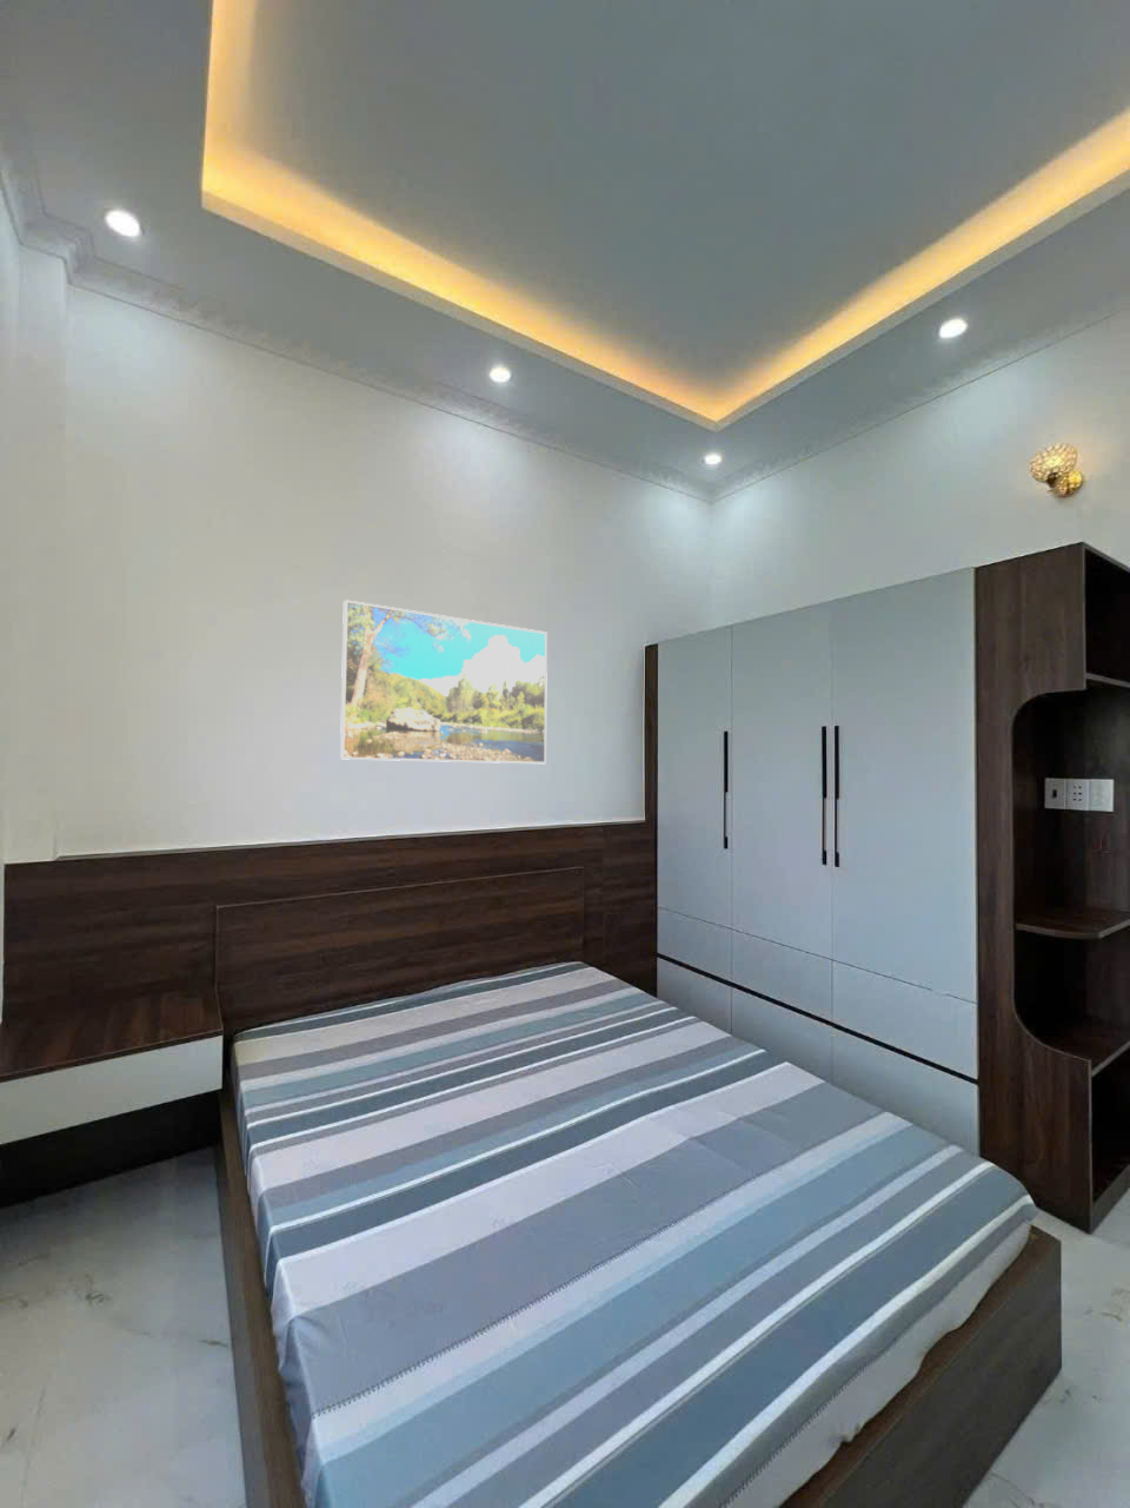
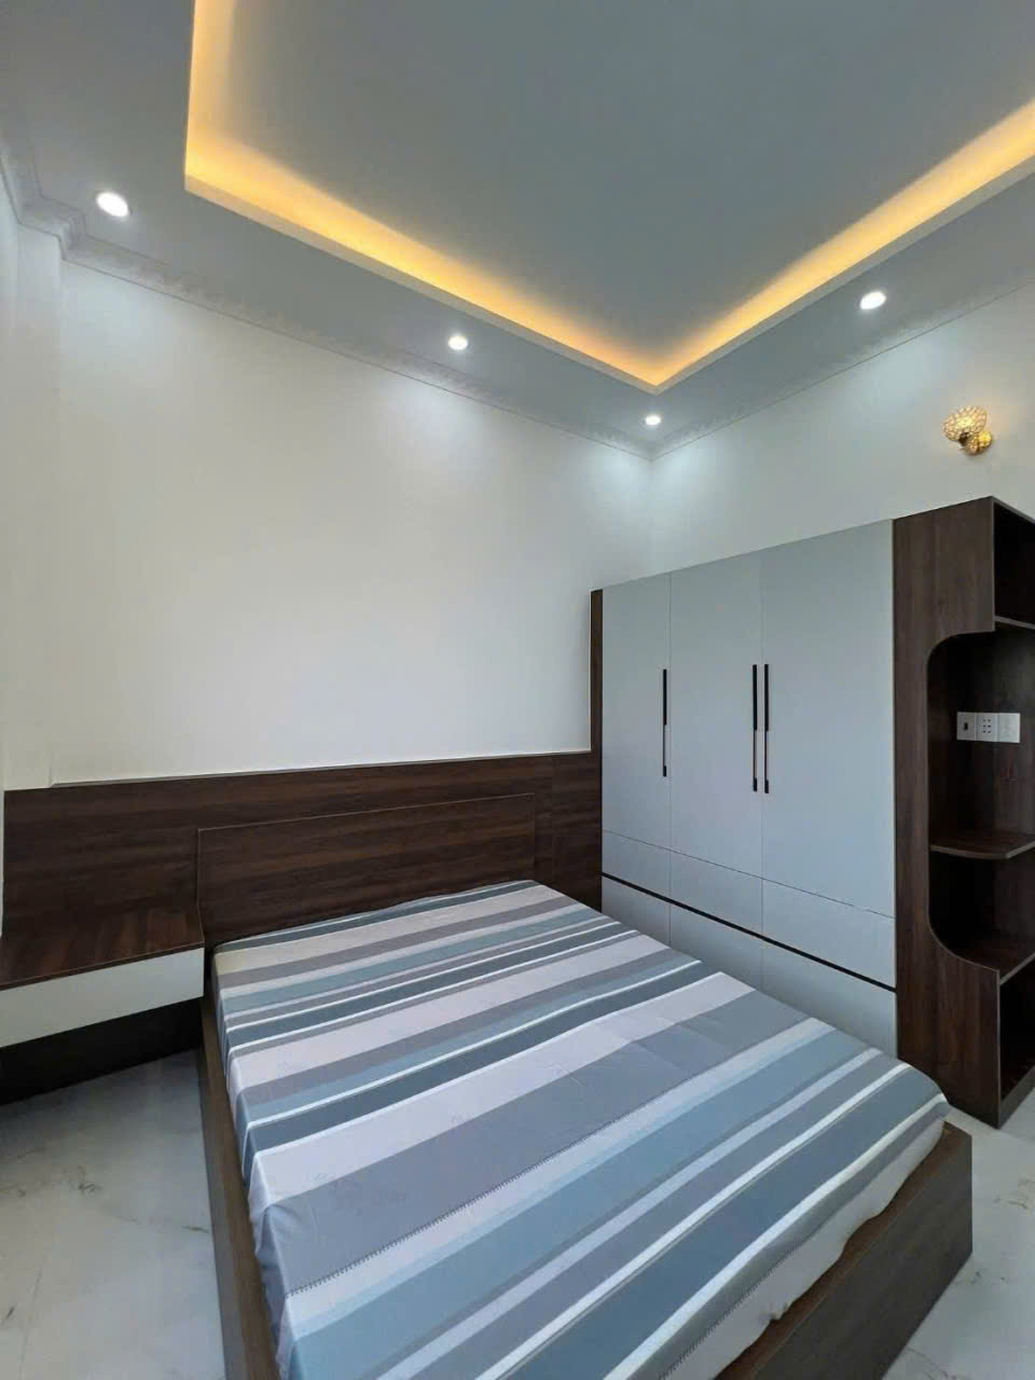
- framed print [339,598,548,765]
